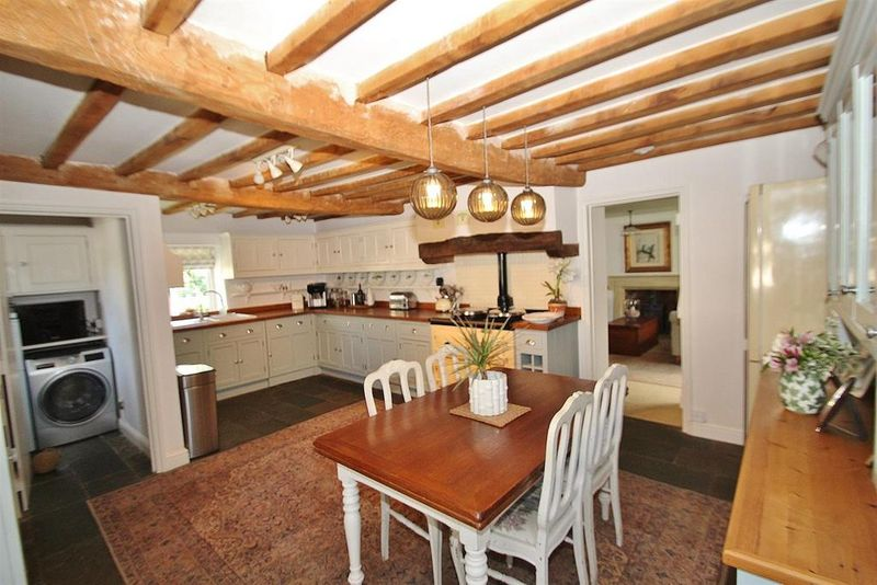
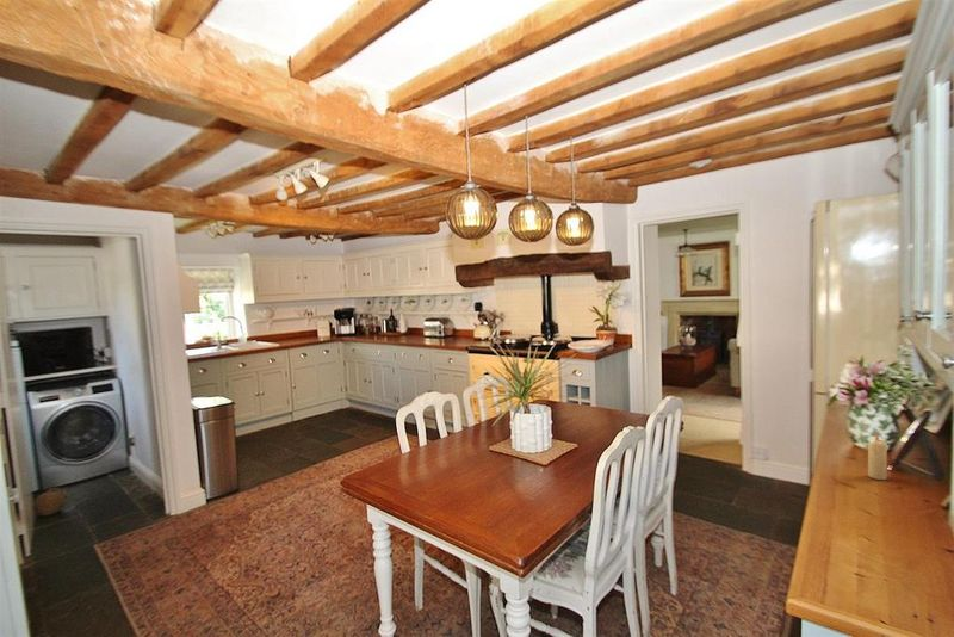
+ candle [867,433,888,481]
